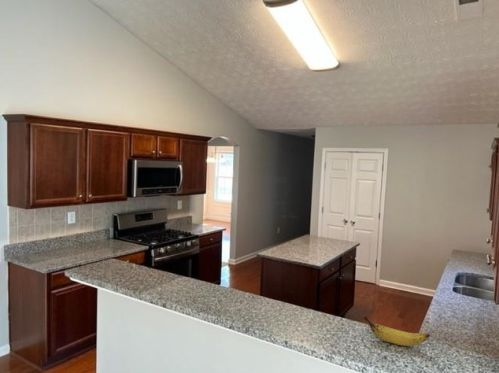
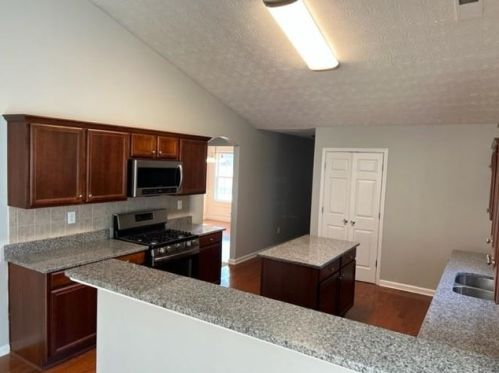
- banana [363,315,431,347]
